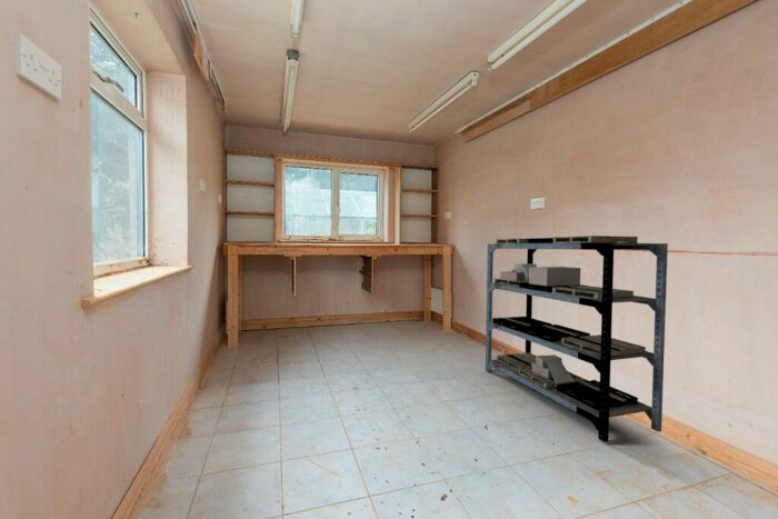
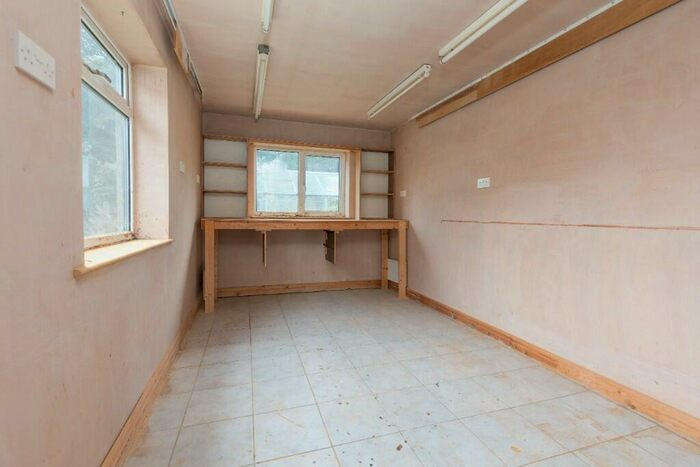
- shelving unit [485,234,669,443]
